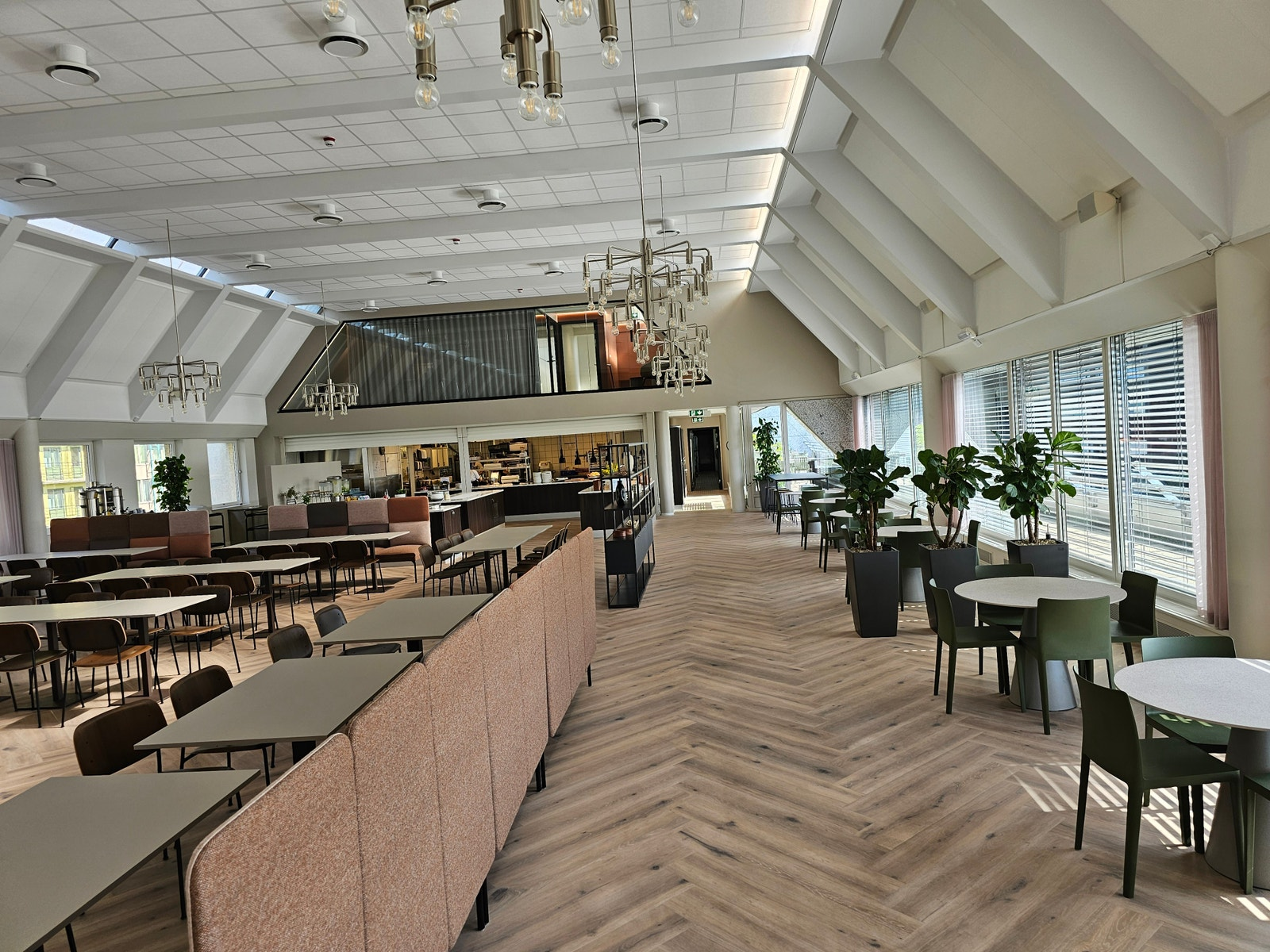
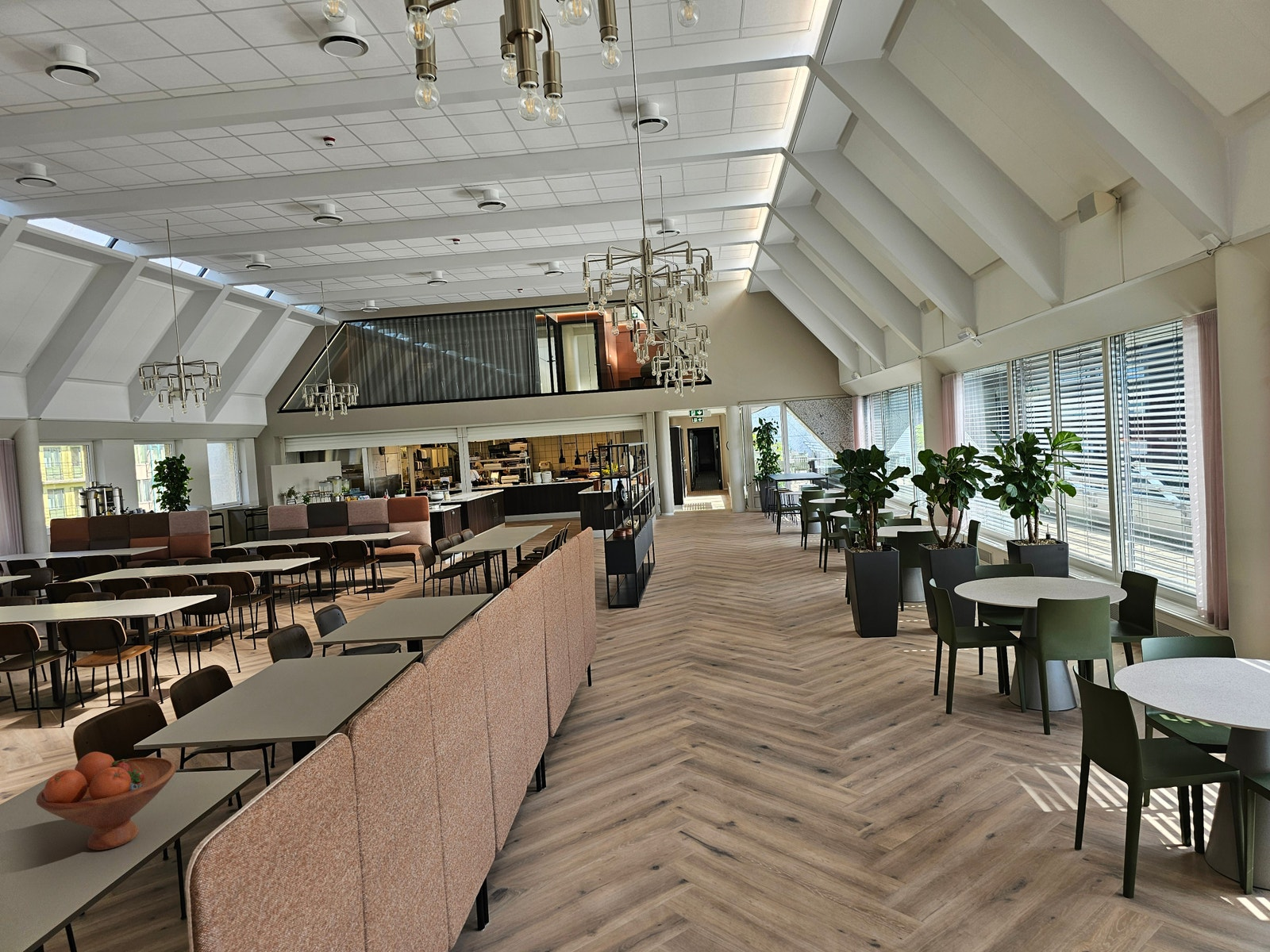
+ fruit bowl [35,751,178,850]
